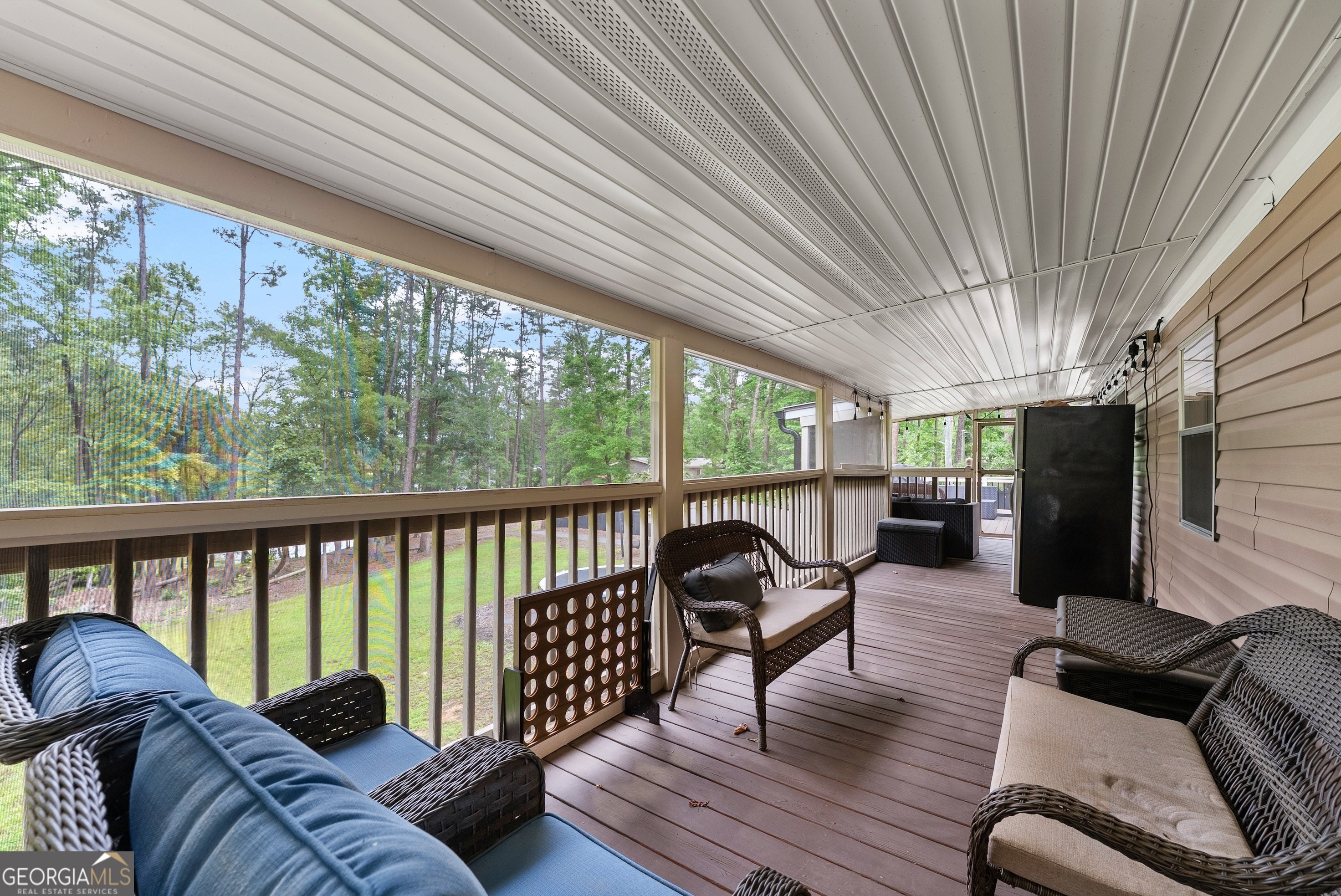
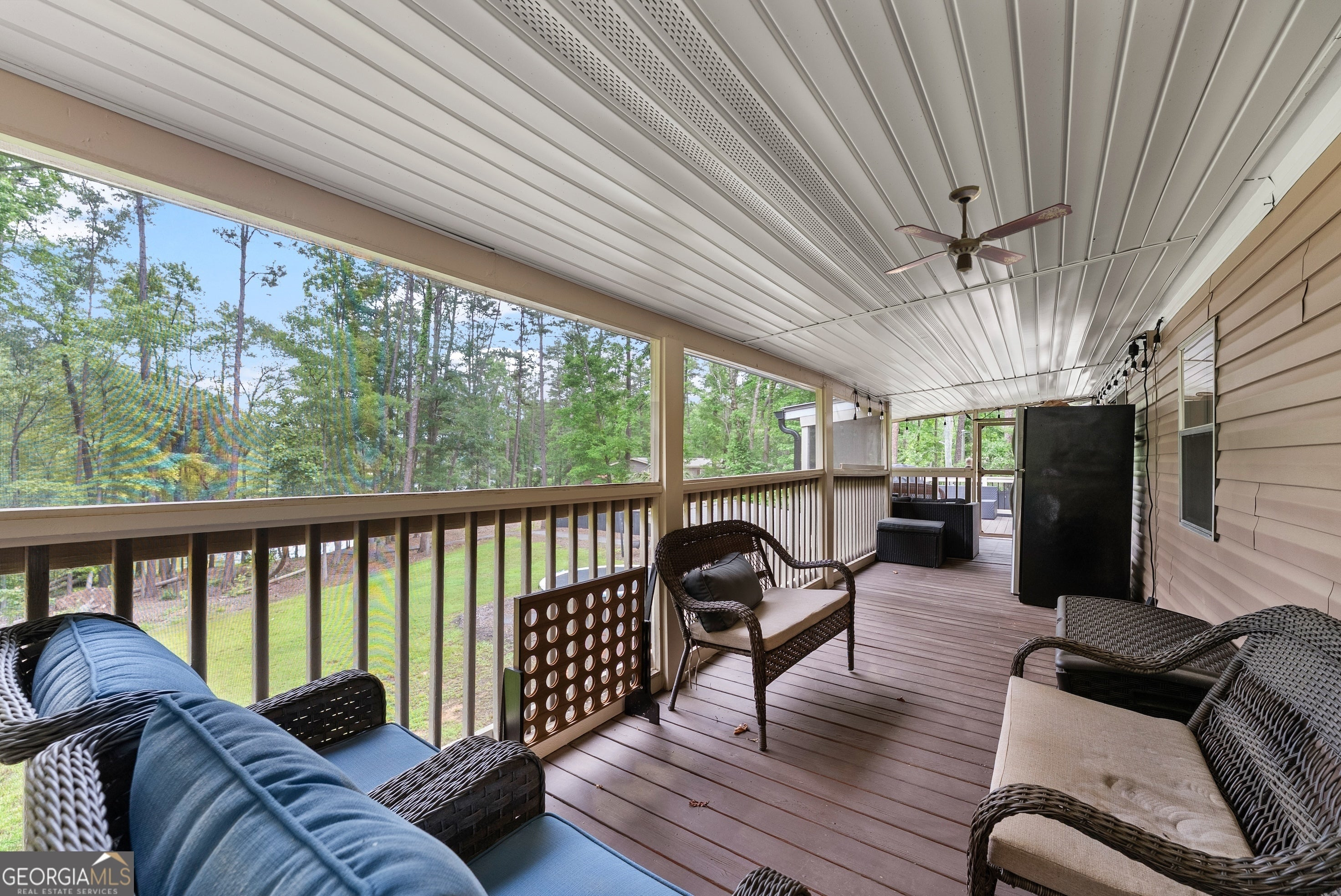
+ ceiling fan [884,185,1073,275]
